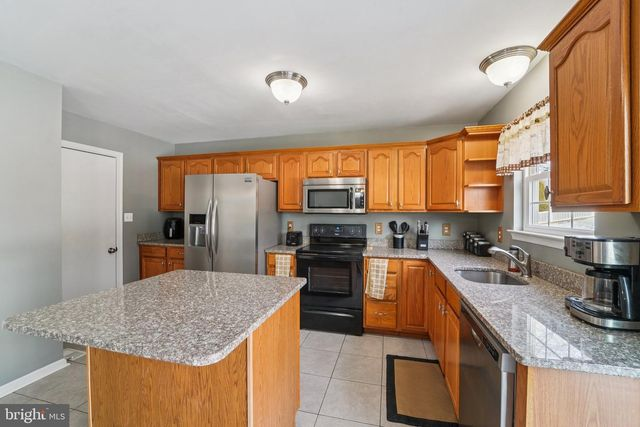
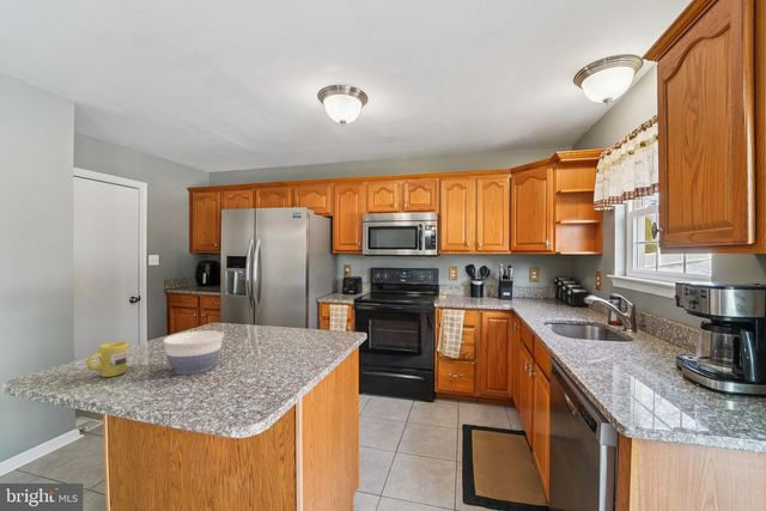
+ mug [85,341,129,378]
+ bowl [162,329,225,376]
